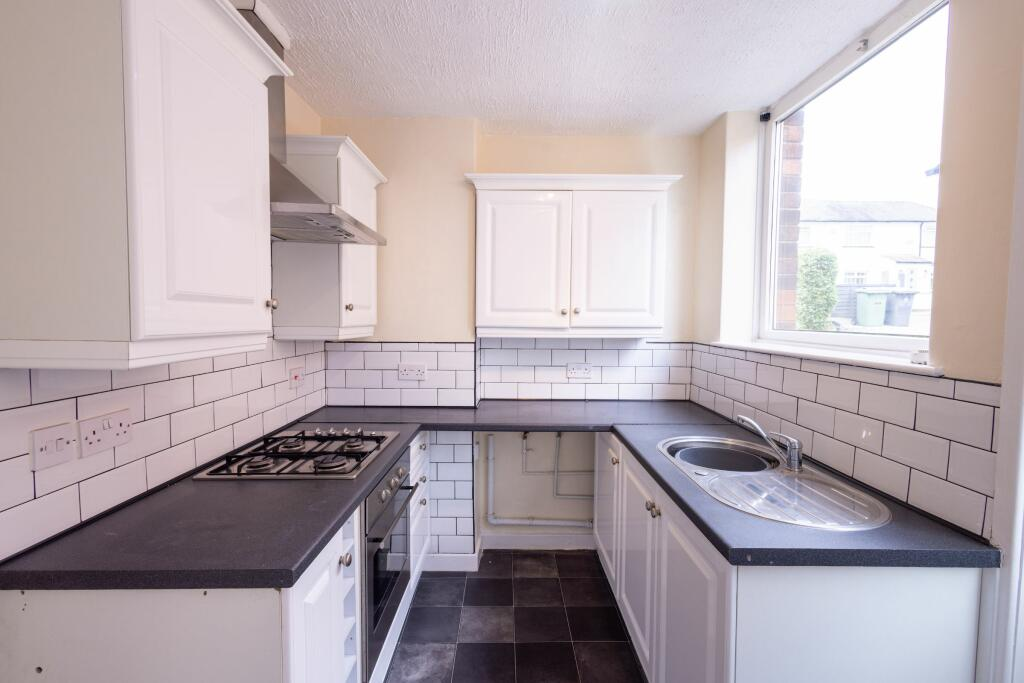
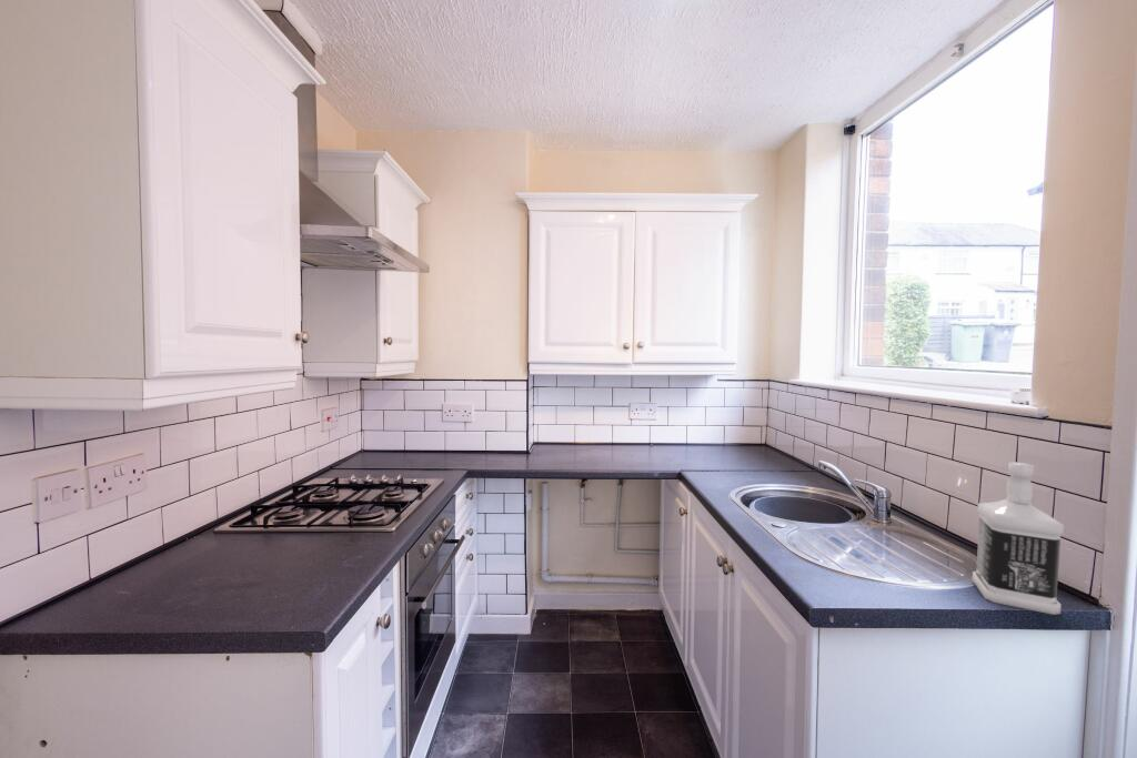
+ bottle [972,461,1065,616]
